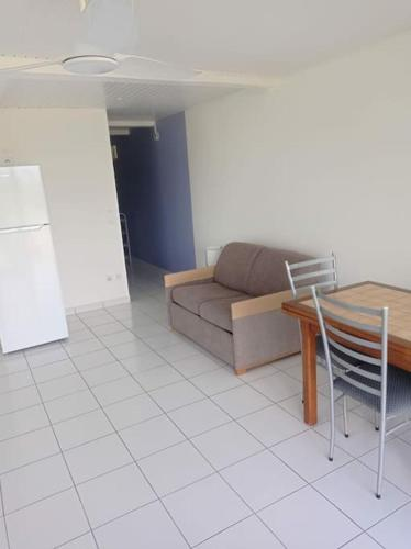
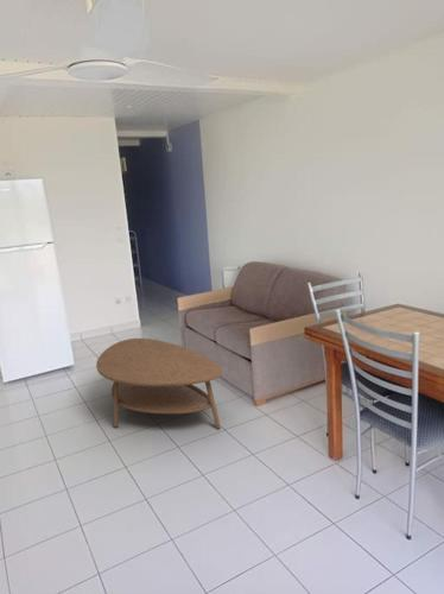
+ coffee table [95,337,223,430]
